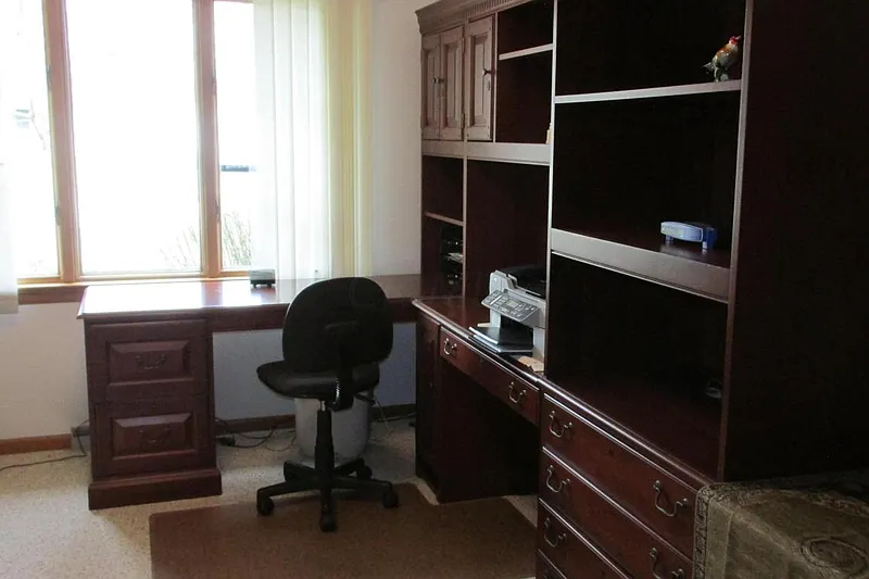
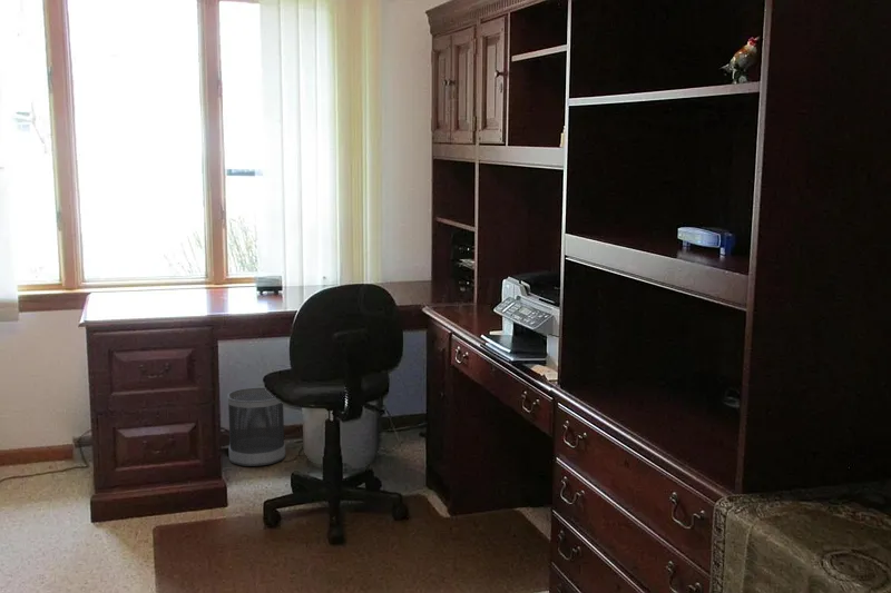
+ wastebasket [226,386,286,467]
